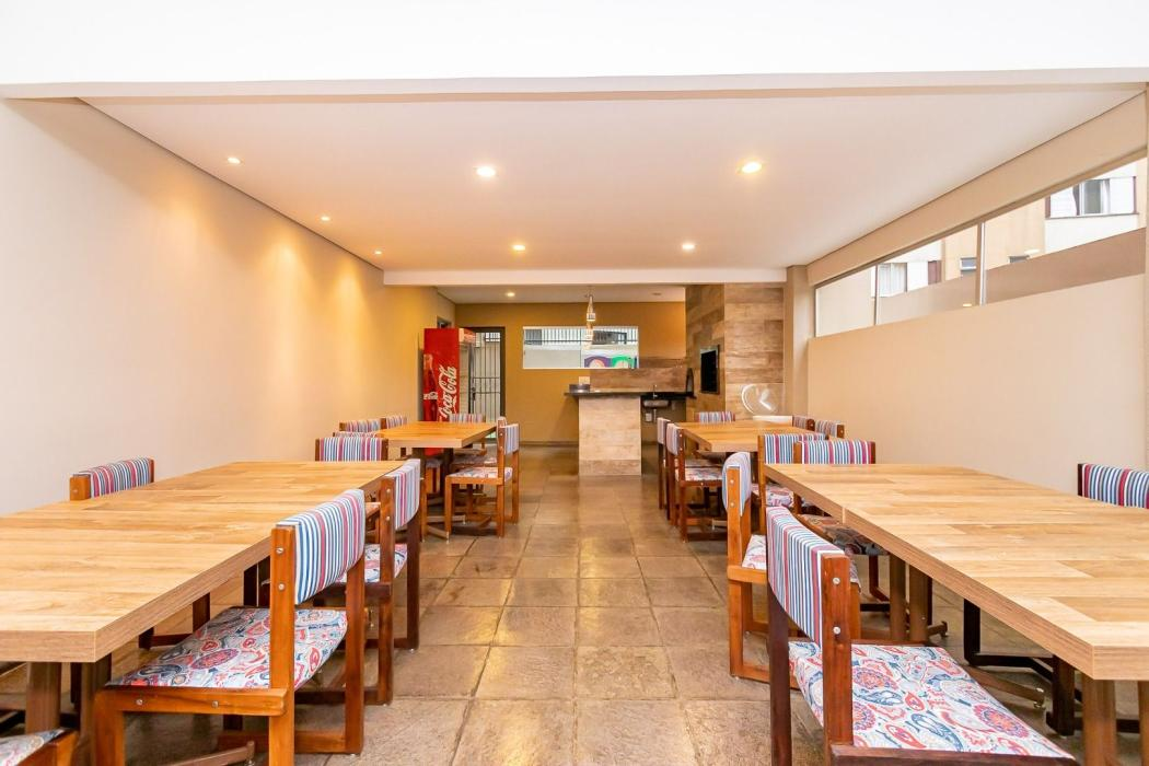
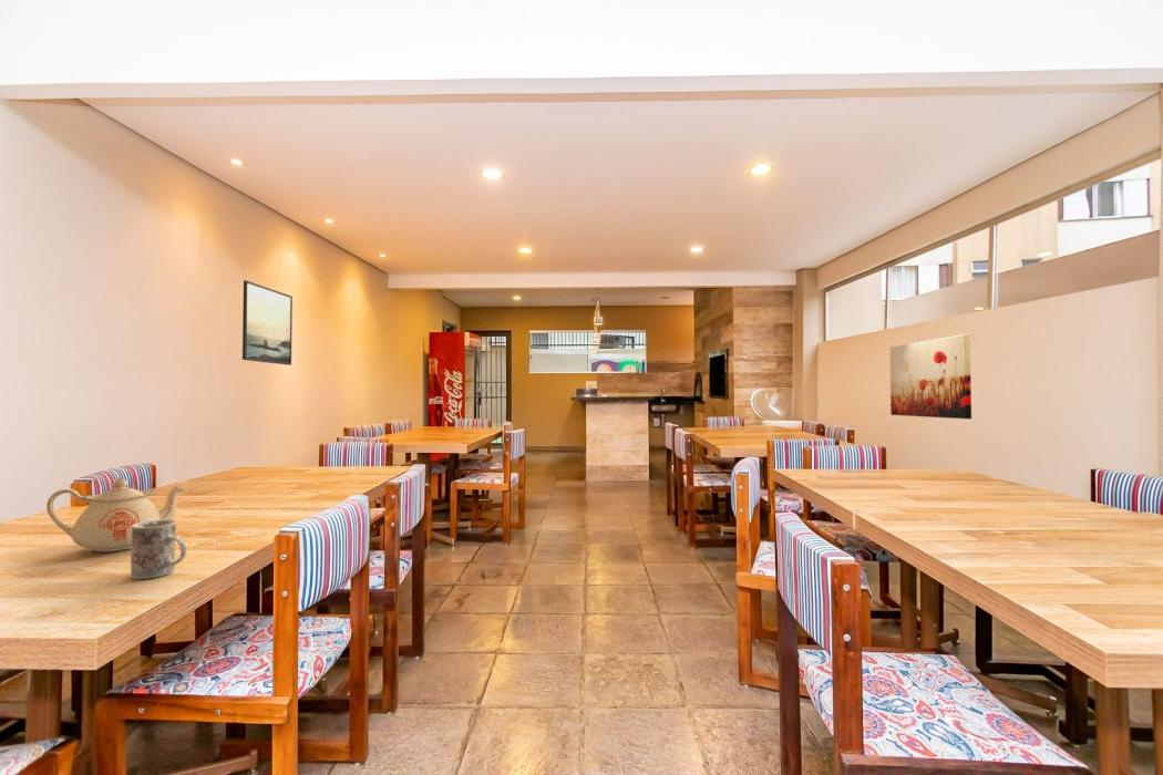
+ mug [130,519,187,580]
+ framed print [241,279,294,366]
+ wall art [889,333,972,420]
+ teapot [45,476,185,552]
